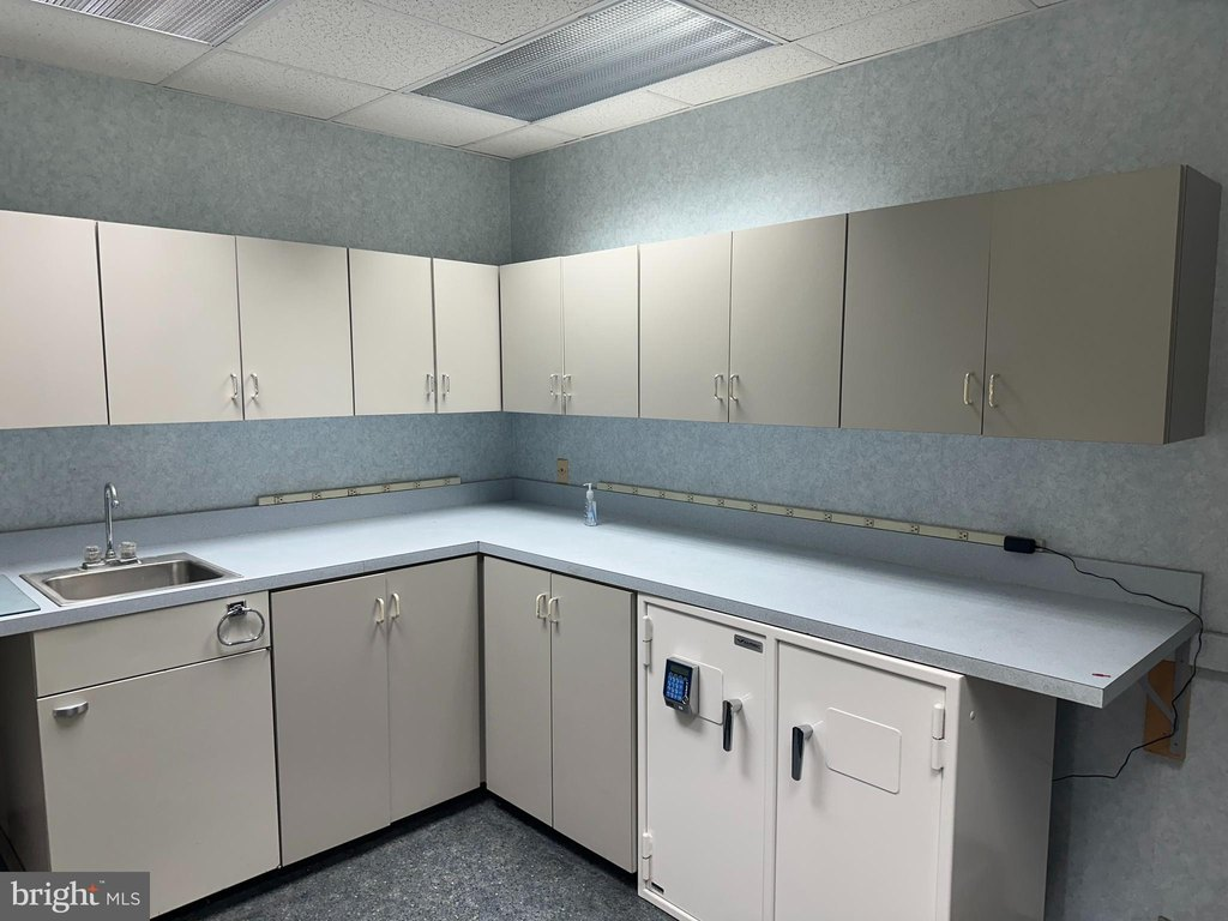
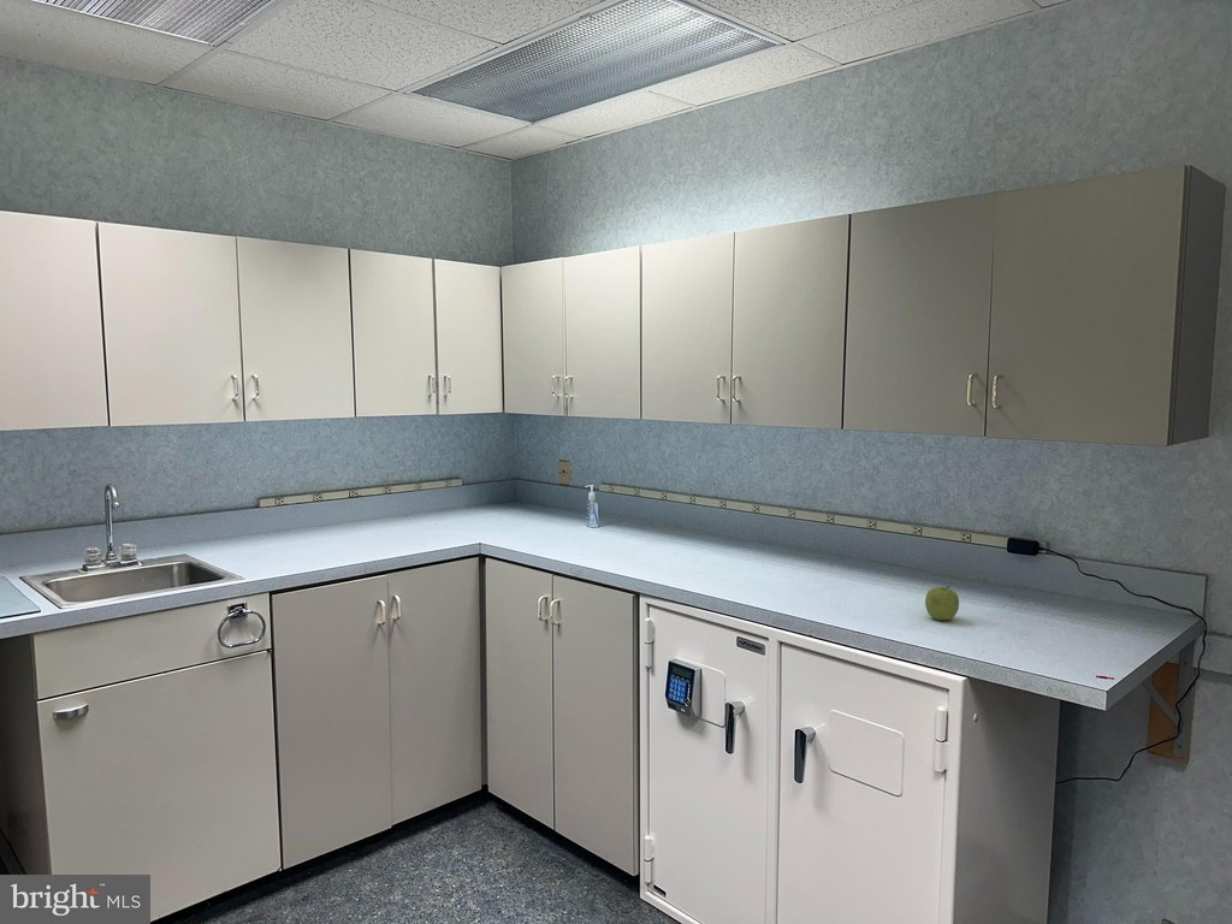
+ fruit [924,585,960,621]
